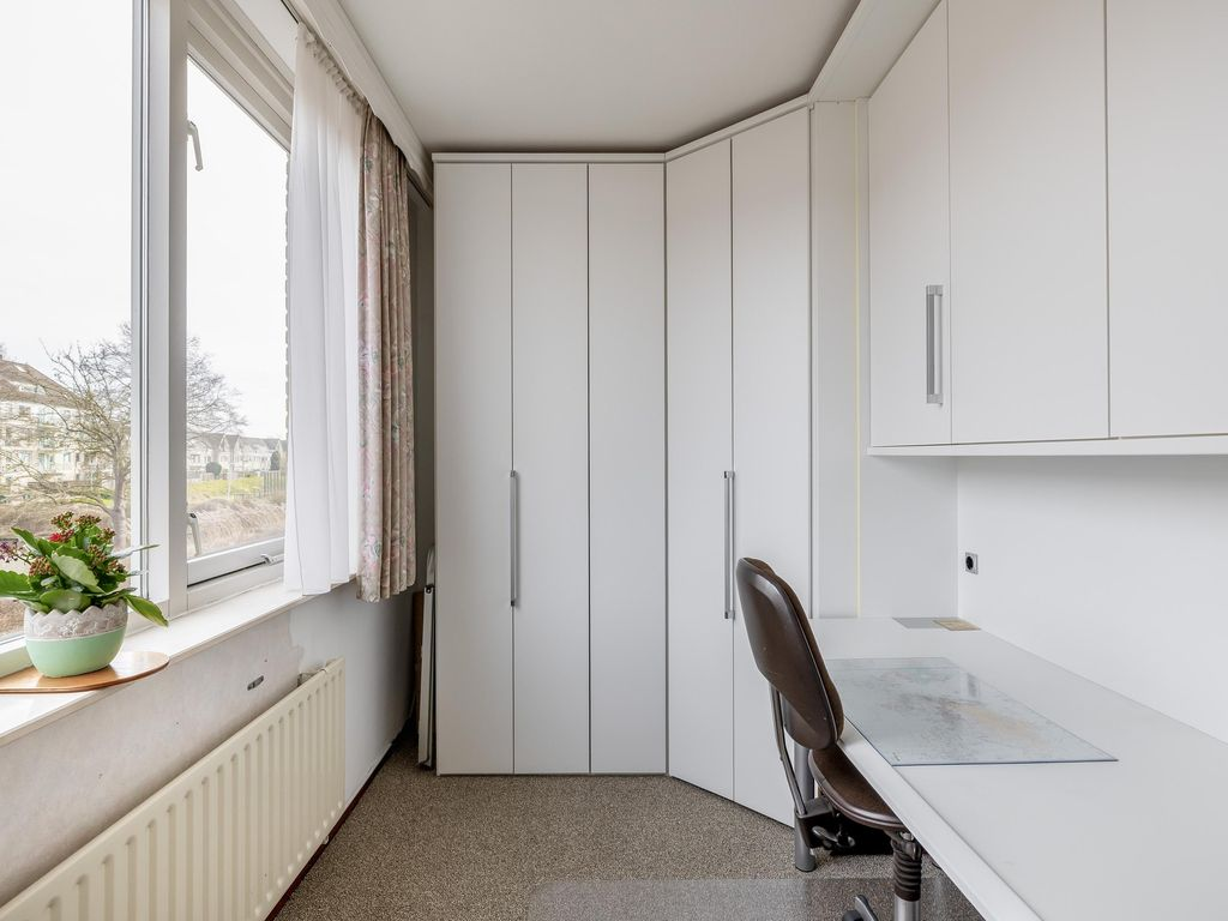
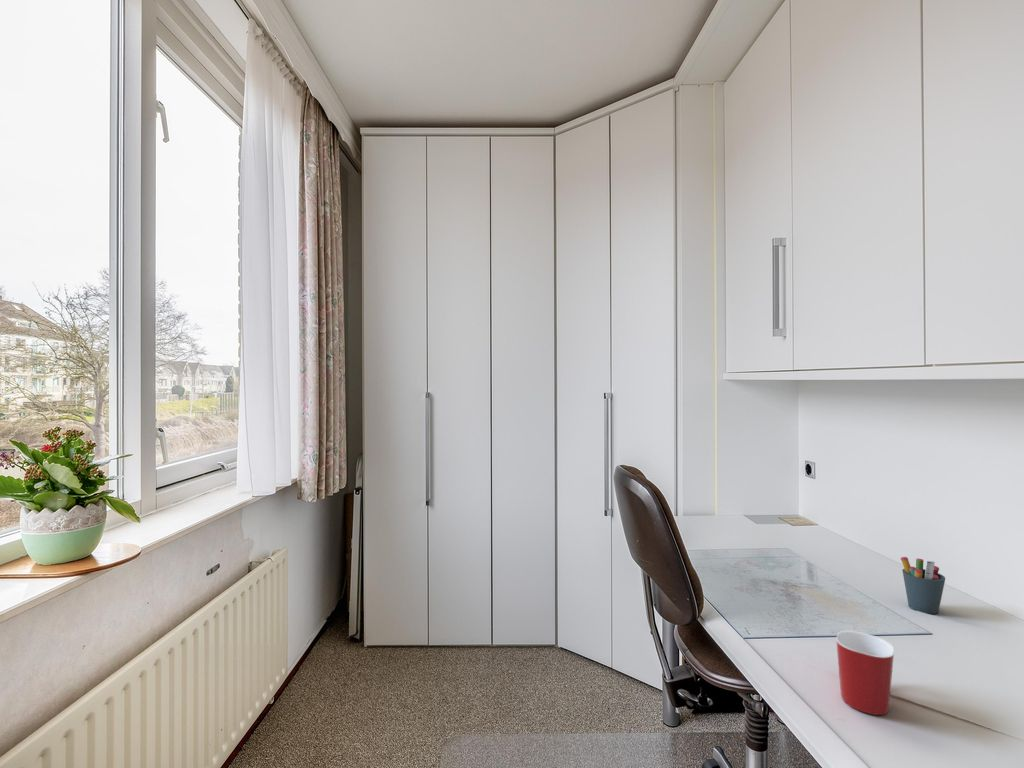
+ pen holder [900,556,946,615]
+ mug [835,629,895,716]
